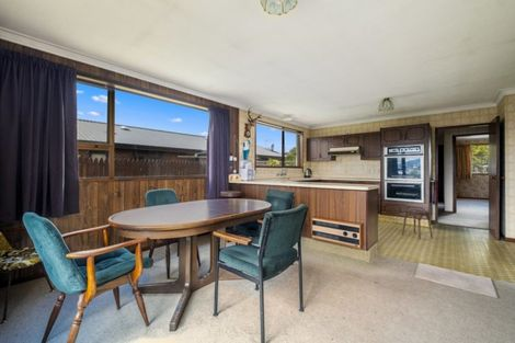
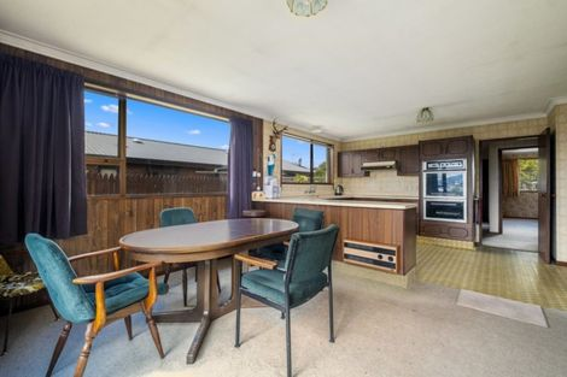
- stool [401,208,434,240]
